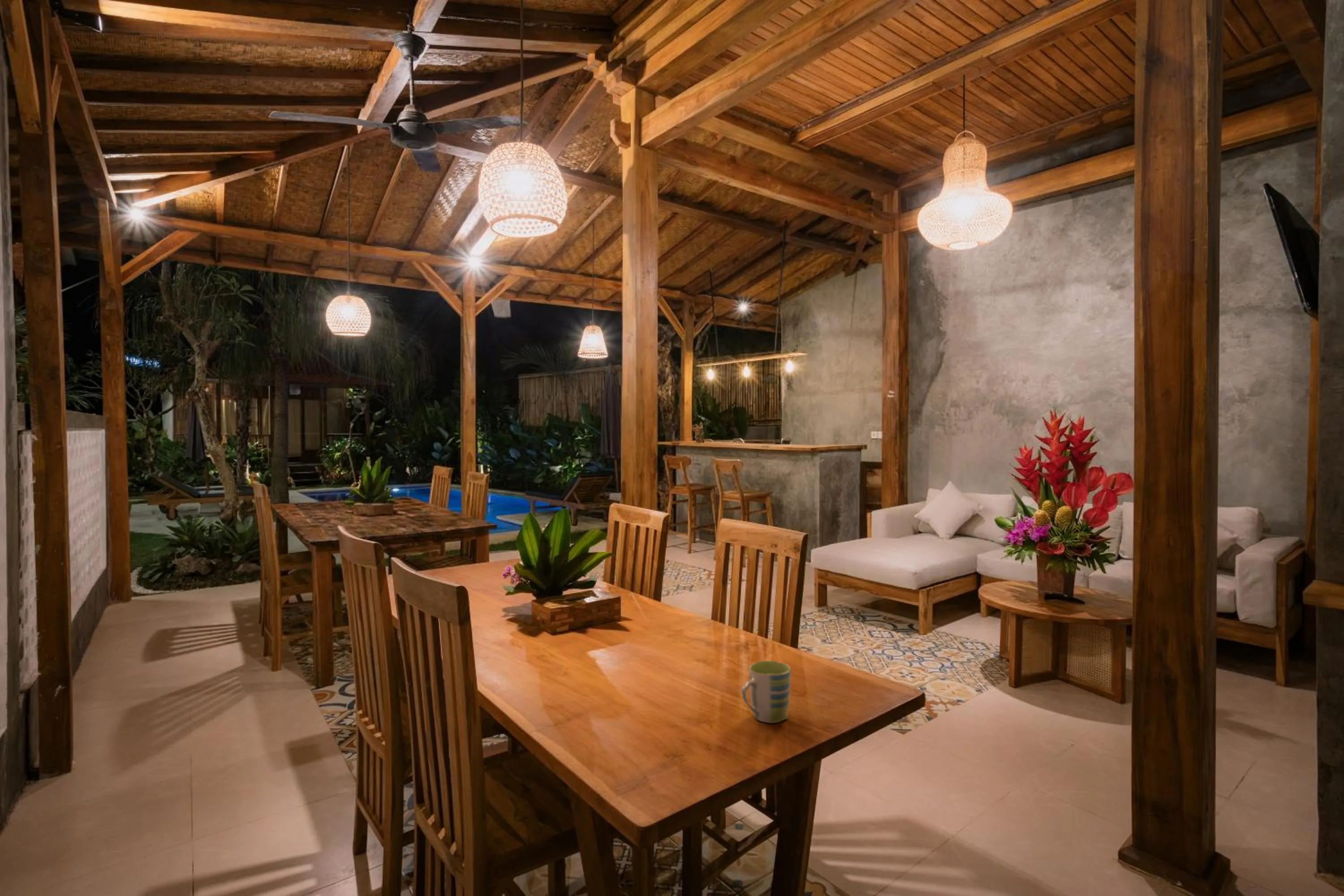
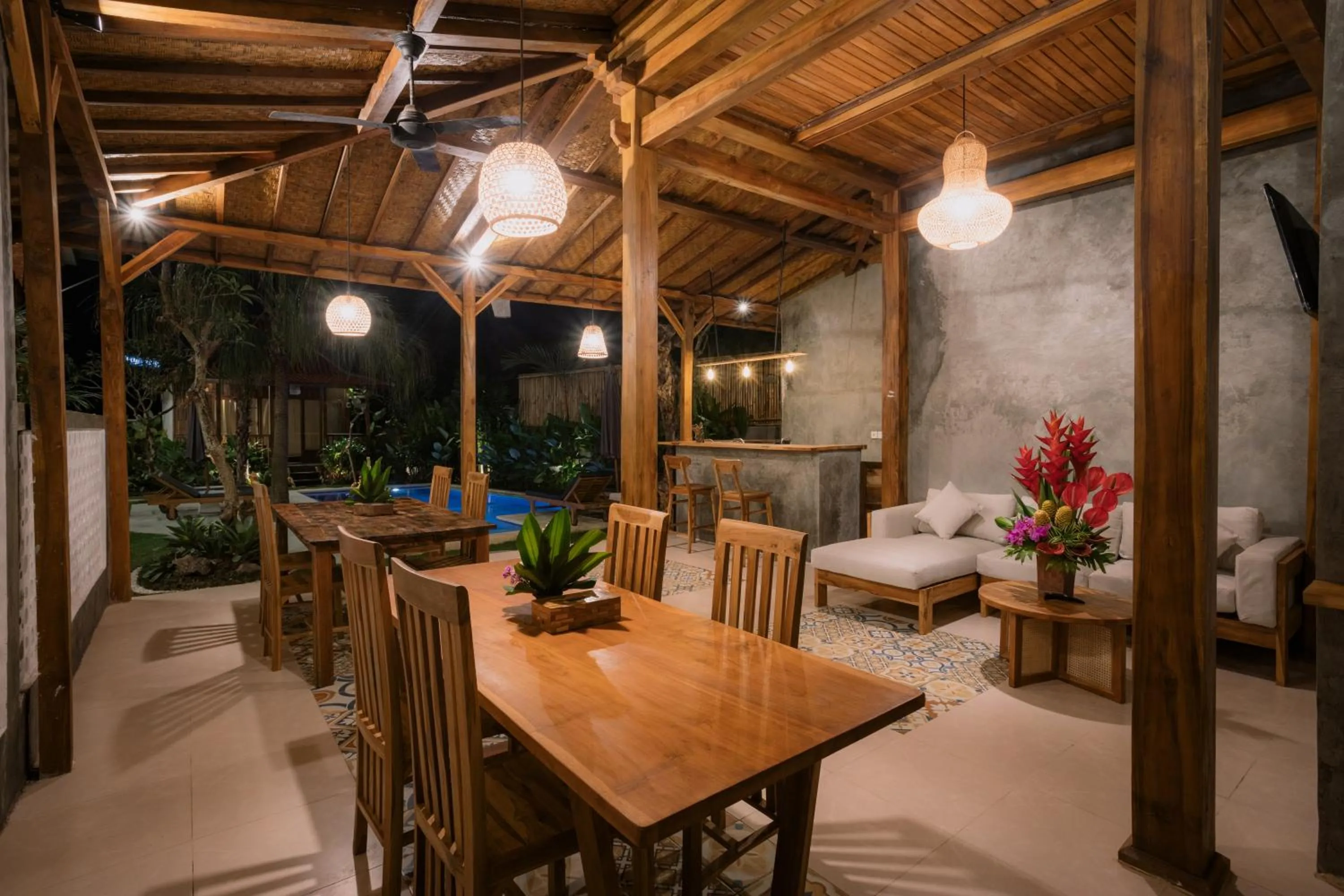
- mug [741,660,791,724]
